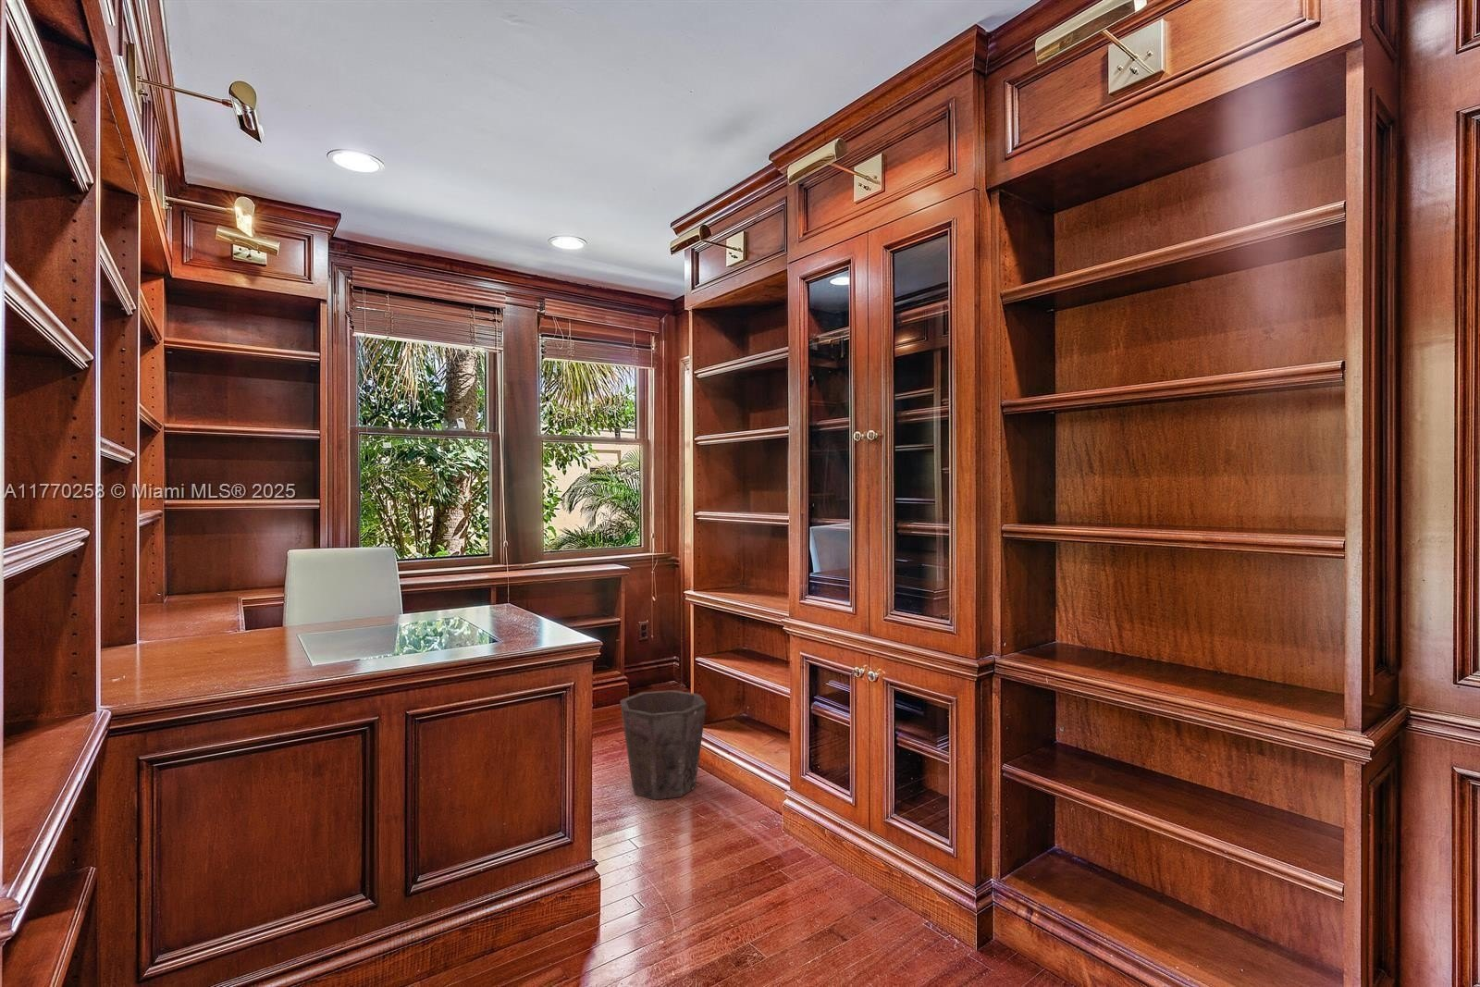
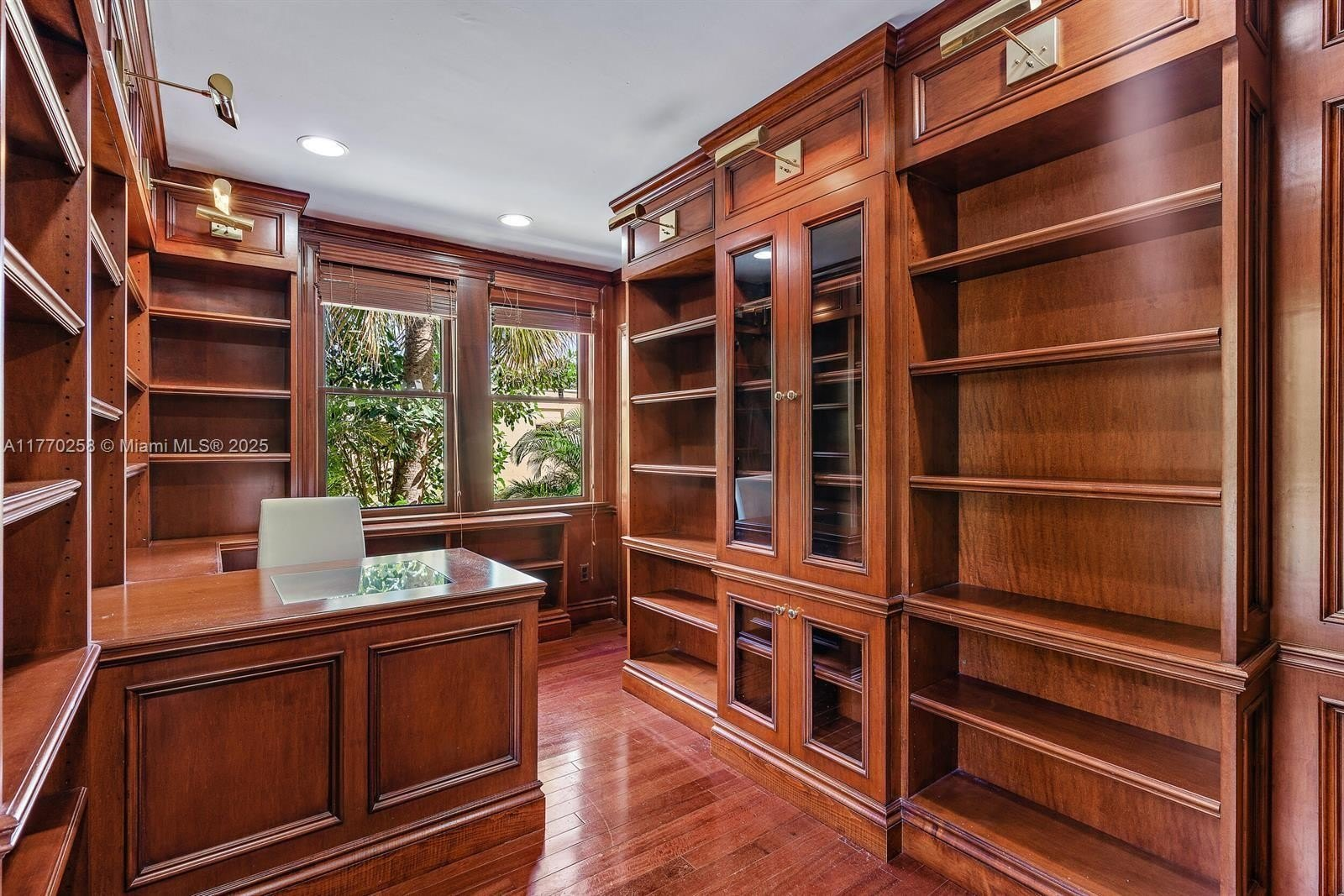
- waste bin [619,690,708,800]
